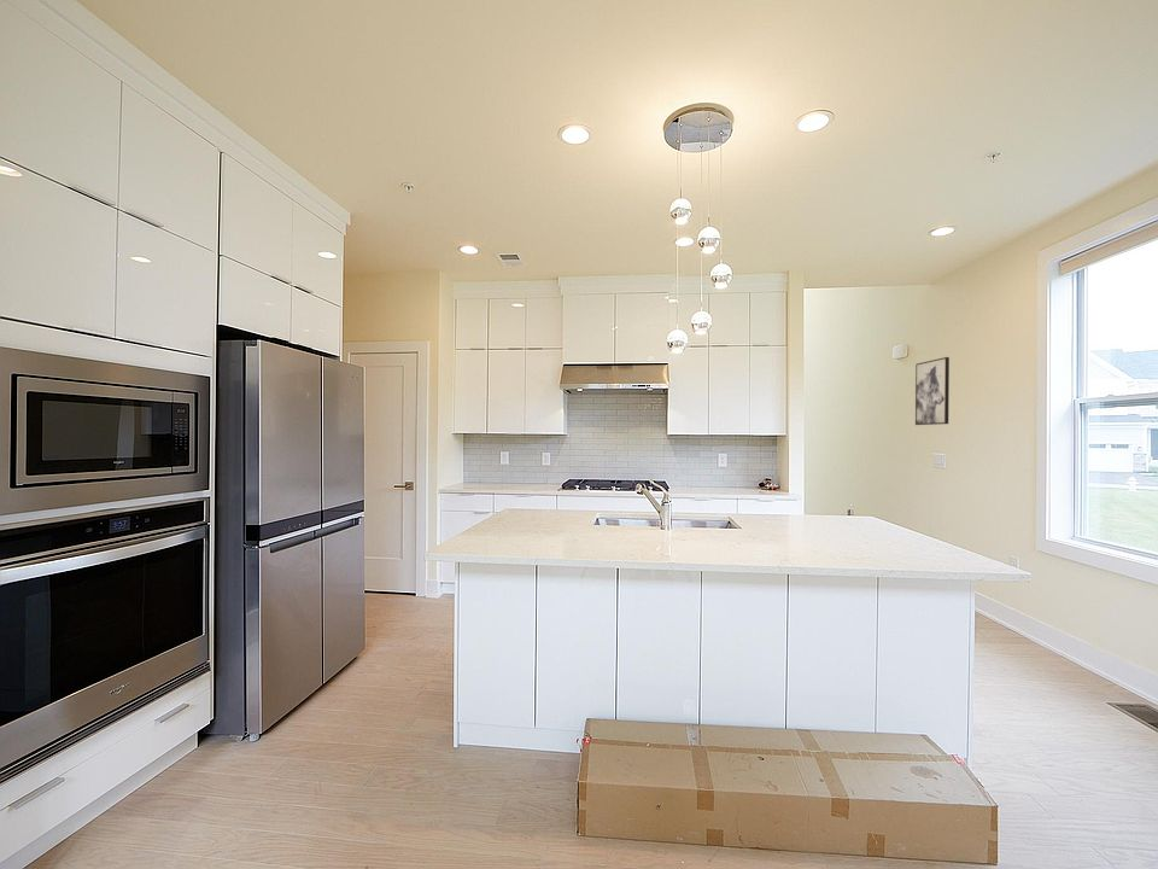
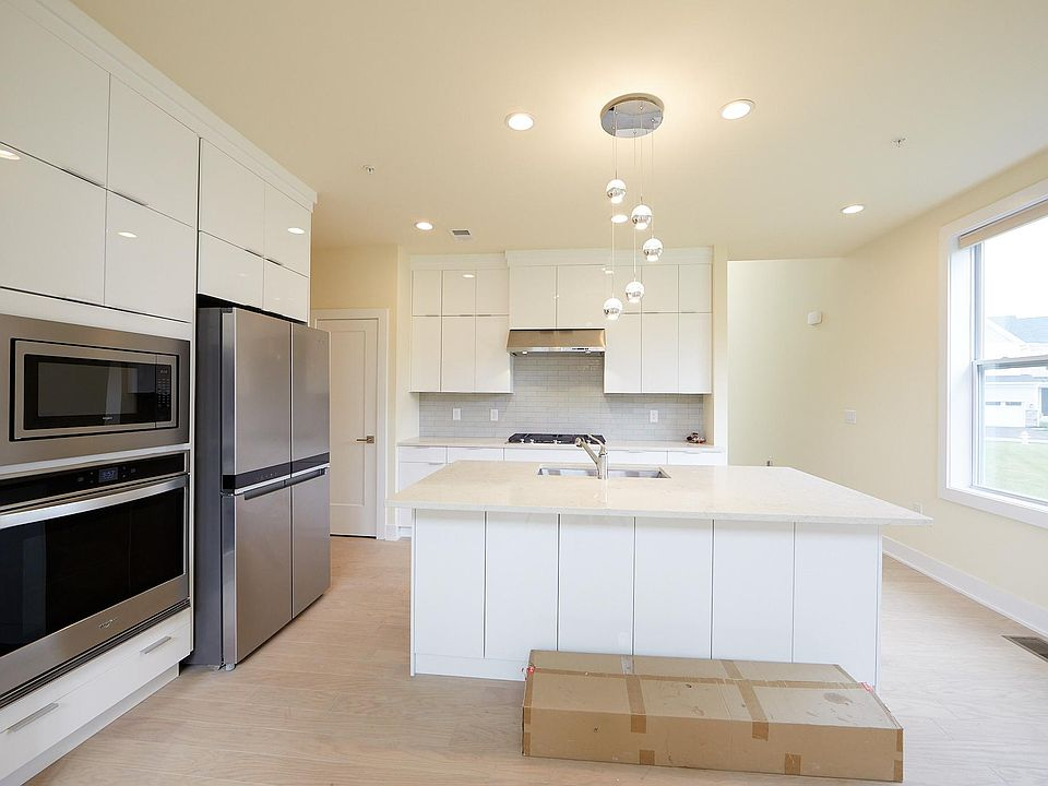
- wall art [914,356,951,426]
